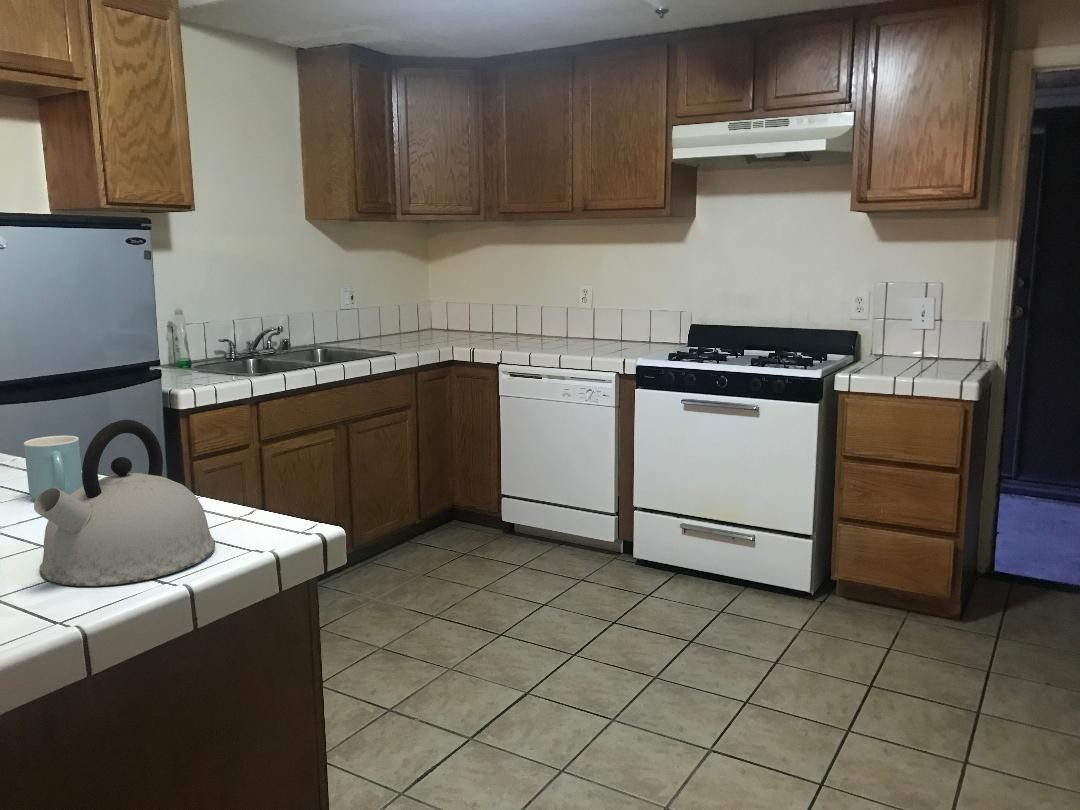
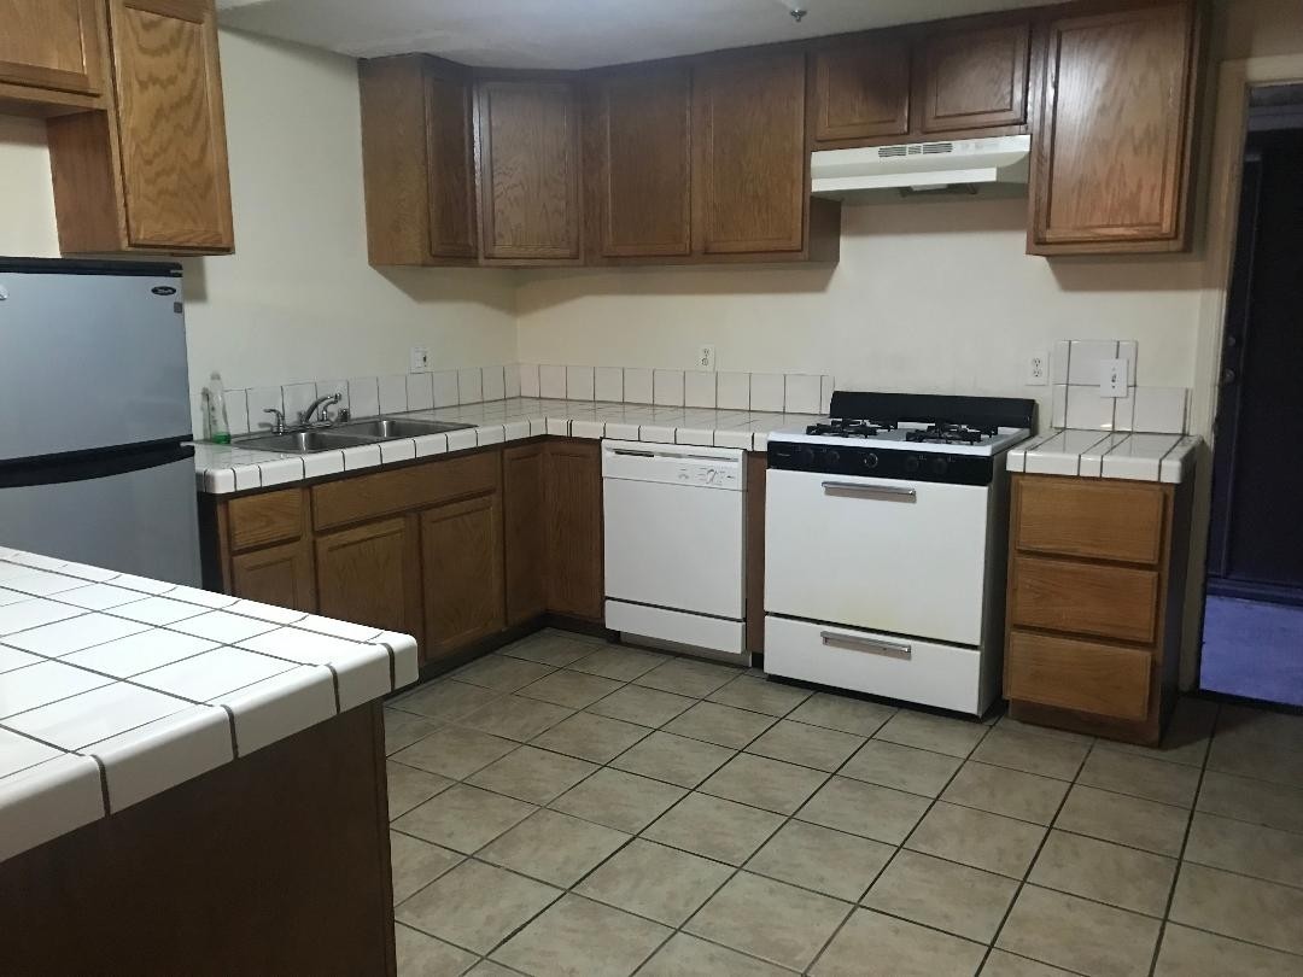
- kettle [33,419,216,587]
- mug [23,435,83,502]
